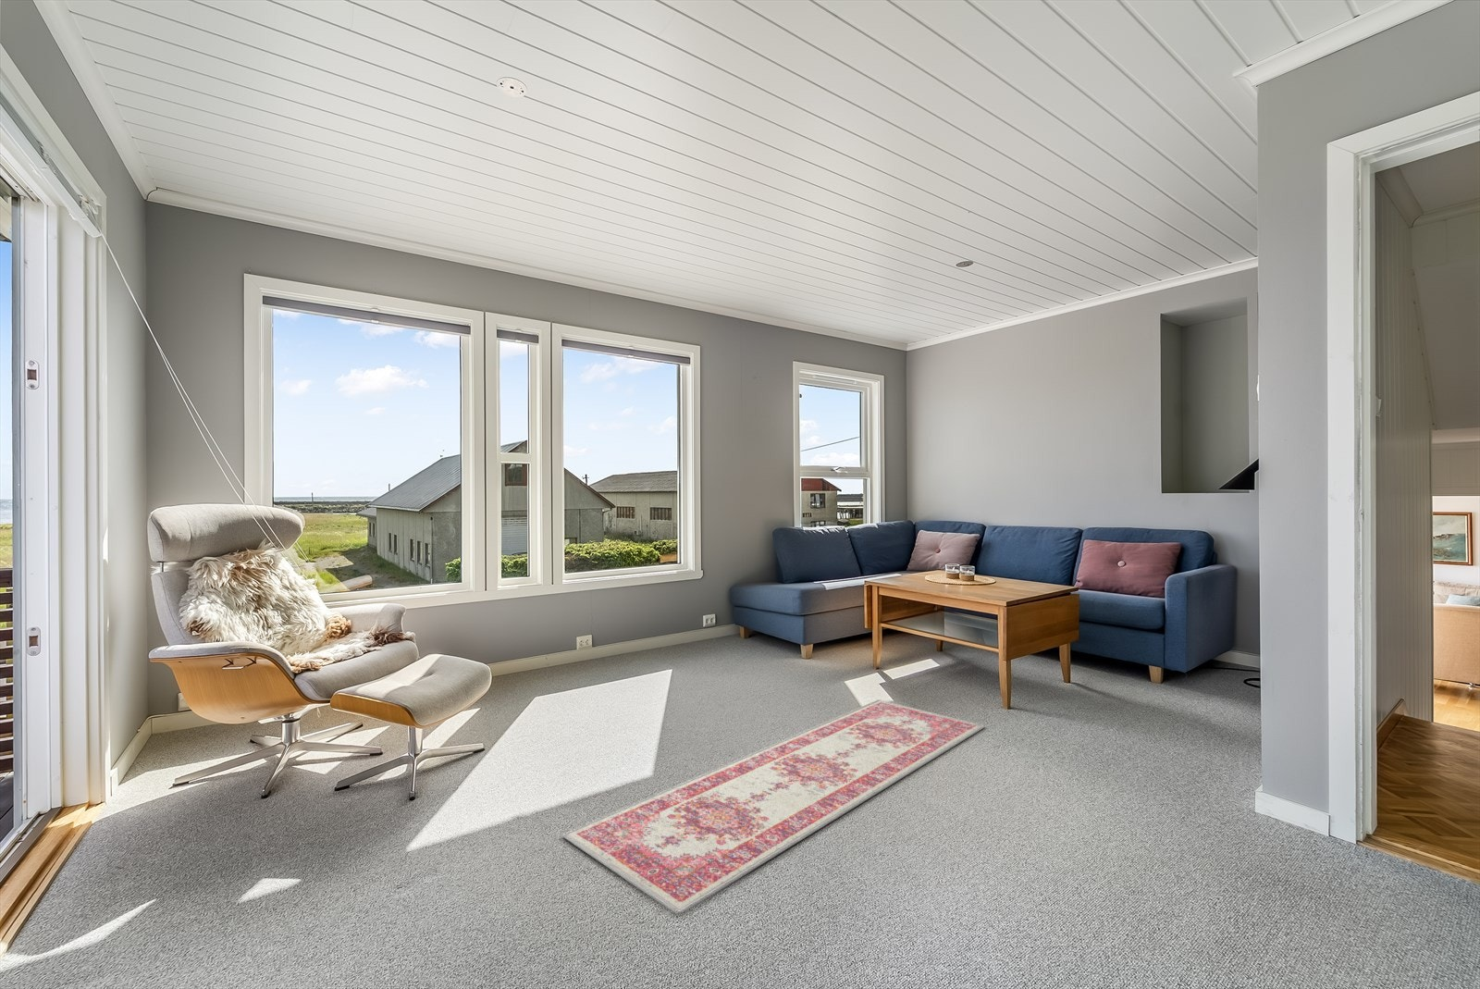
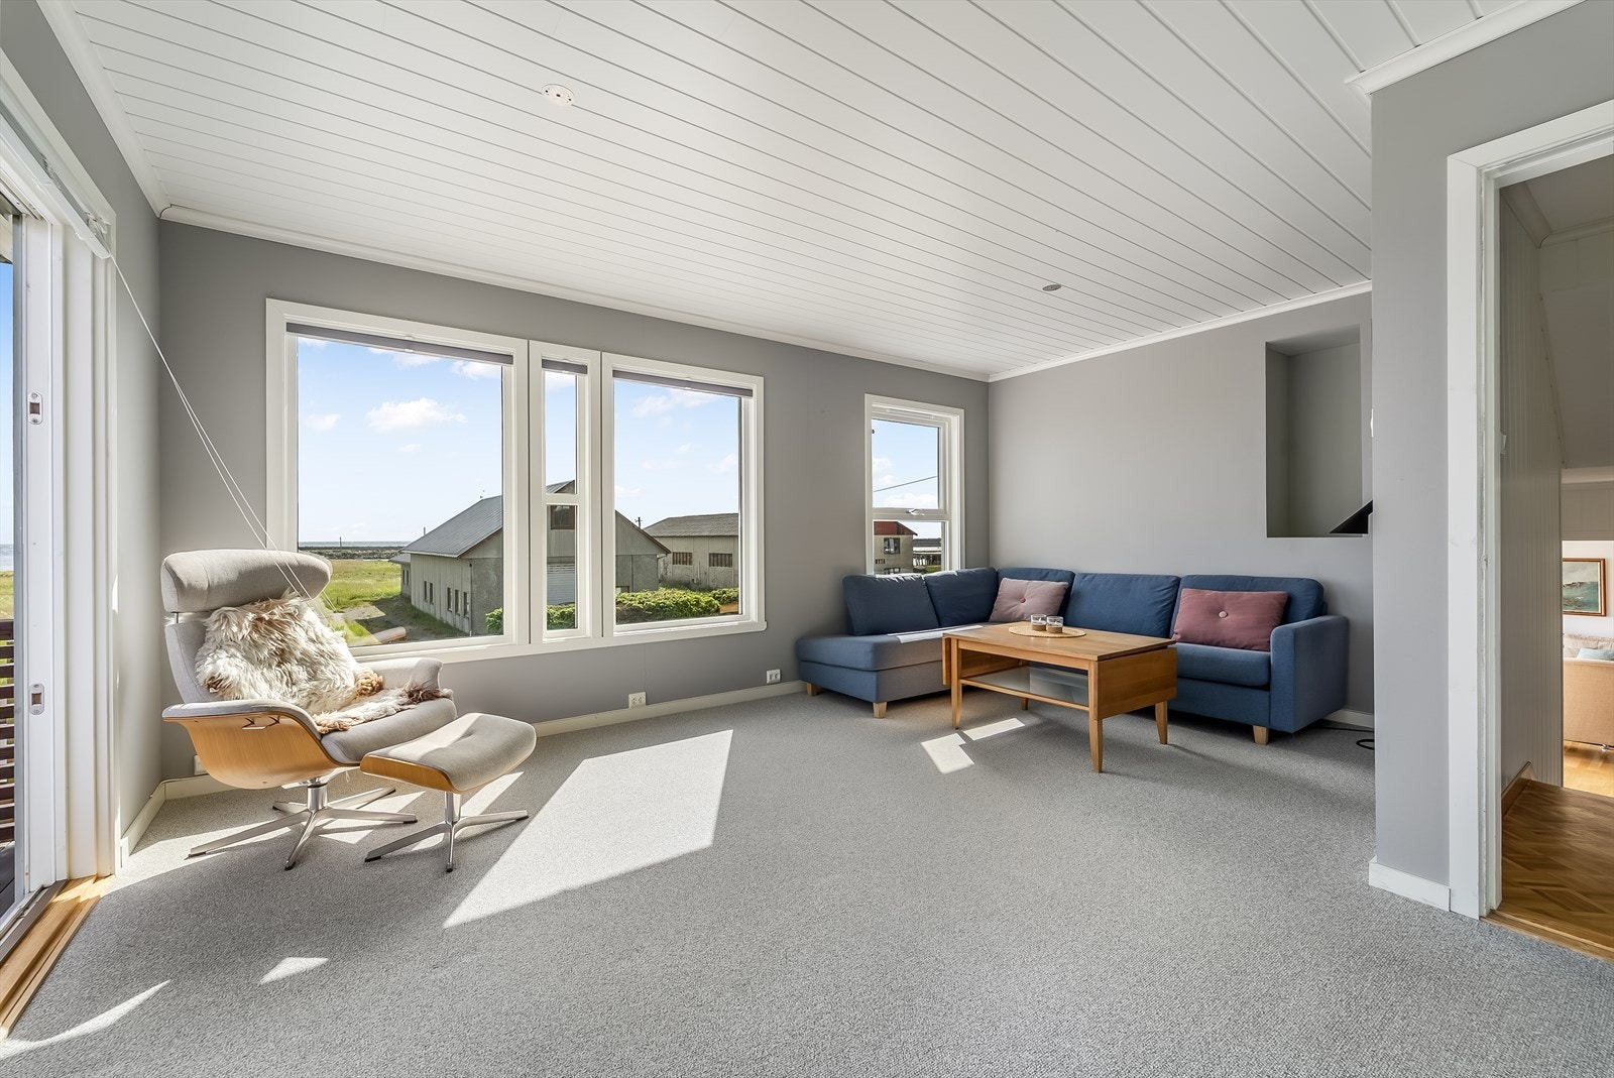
- rug [562,699,986,916]
